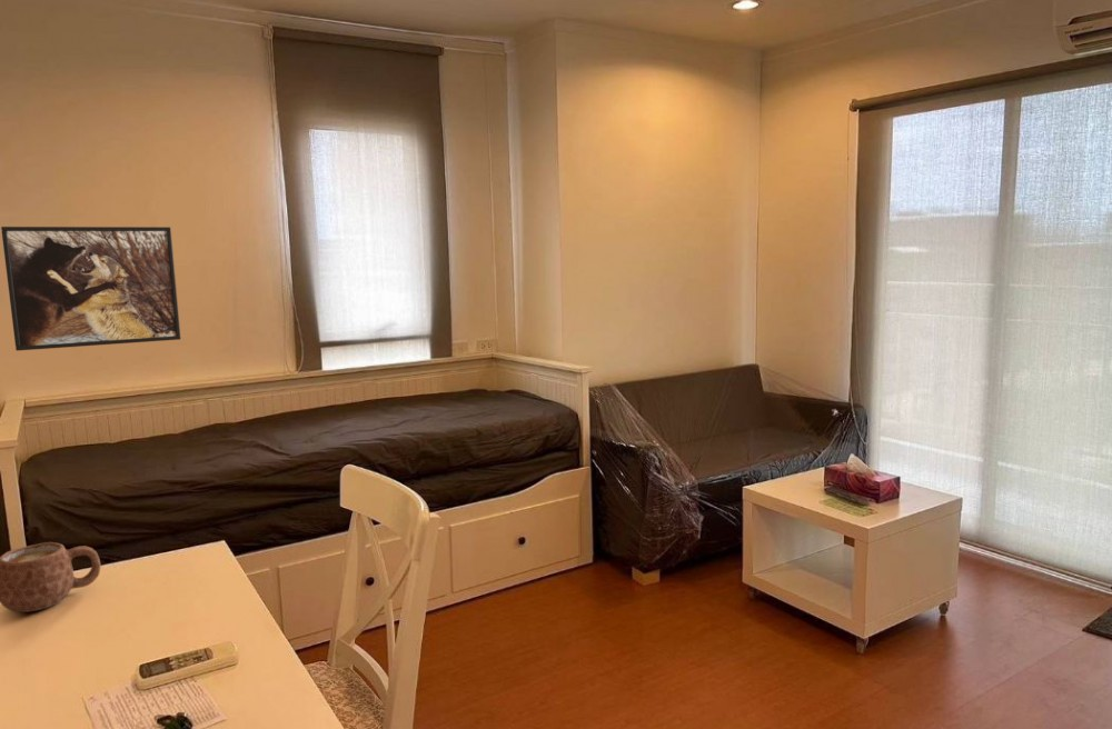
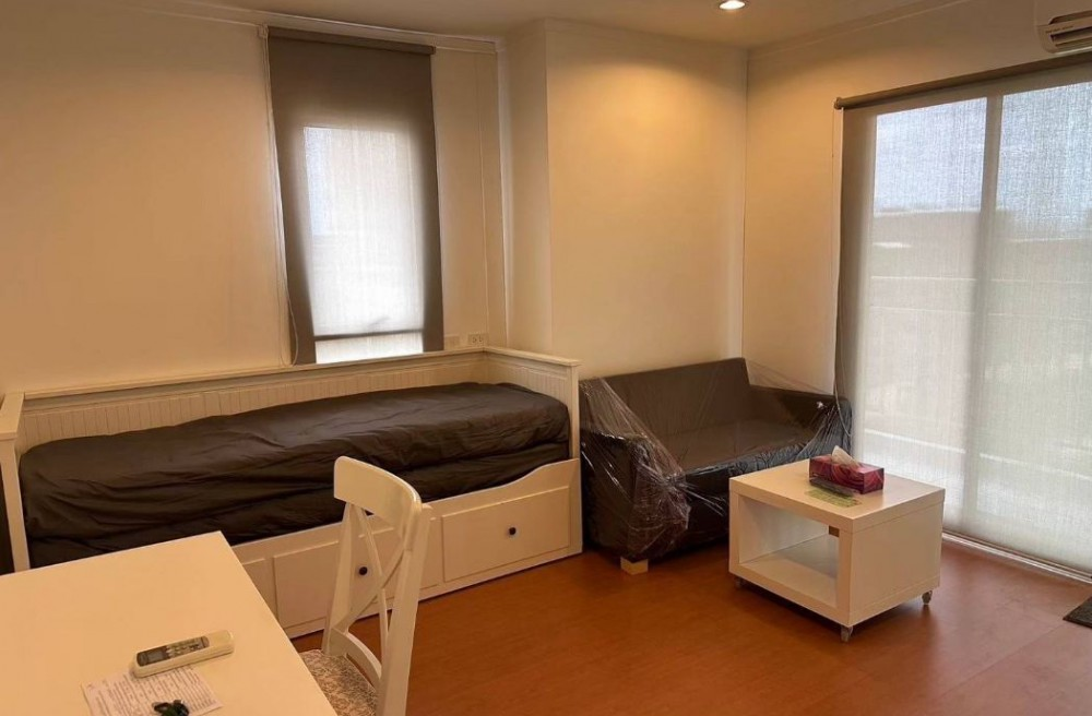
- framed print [0,226,181,351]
- mug [0,541,102,613]
